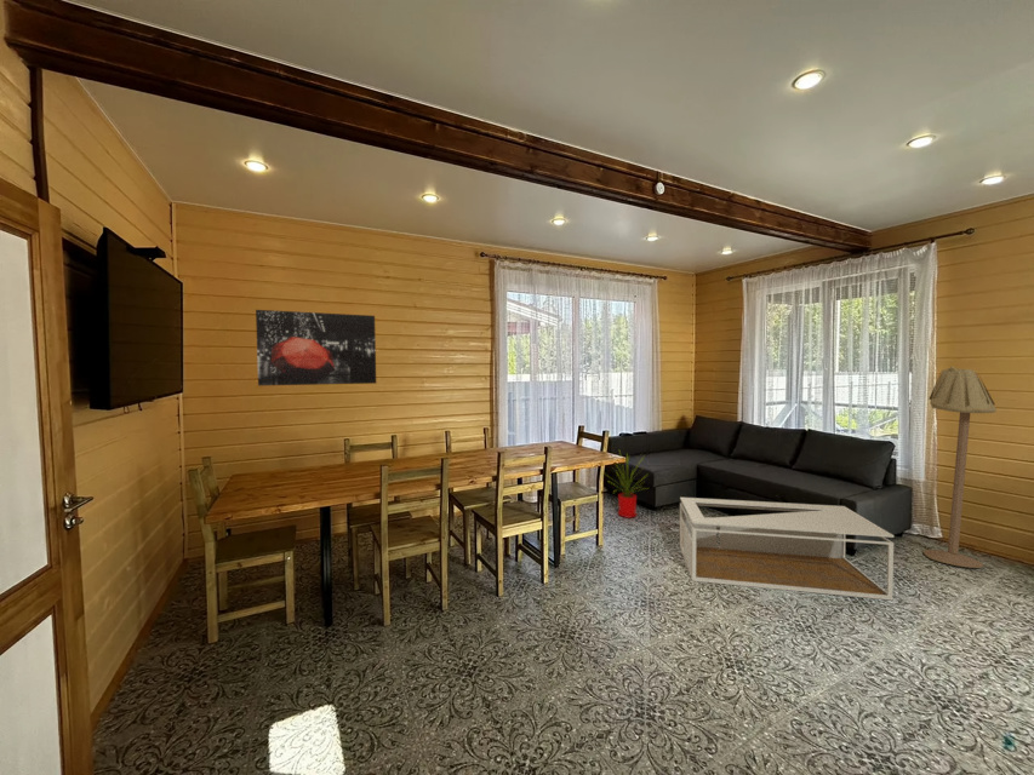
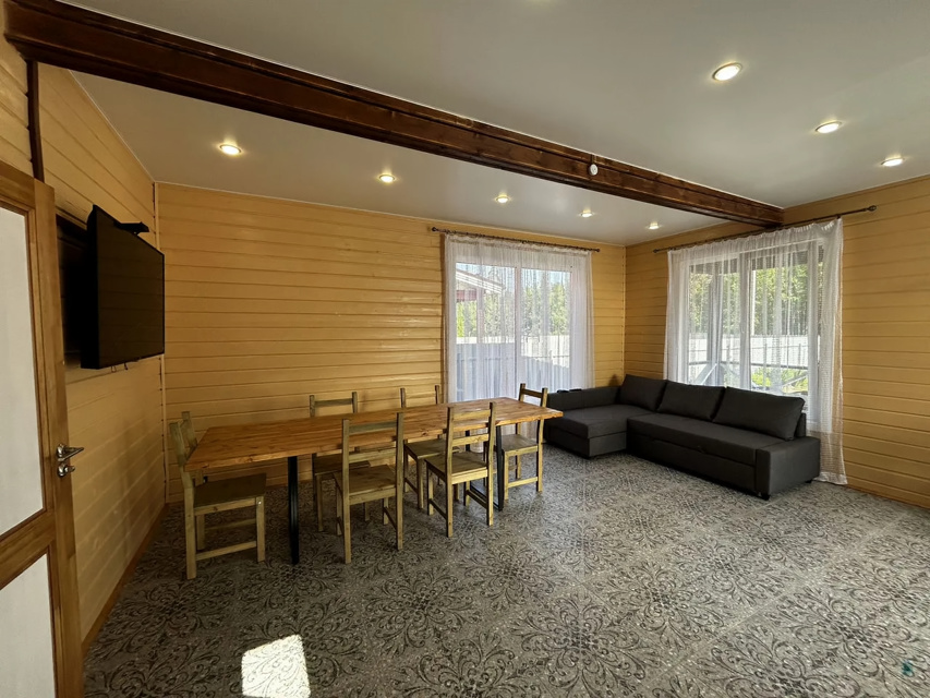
- house plant [604,450,650,519]
- coffee table [679,496,895,602]
- floor lamp [922,366,998,569]
- wall art [255,309,377,388]
